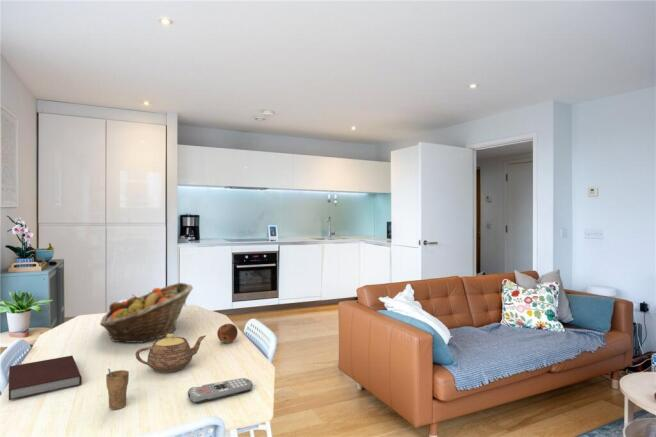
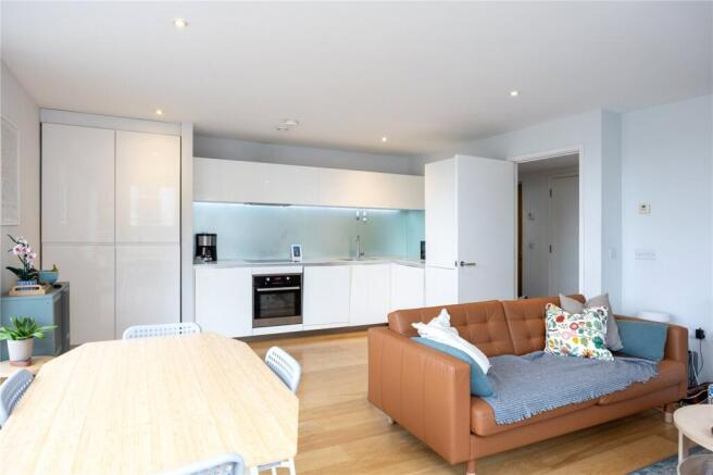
- fruit basket [99,282,194,344]
- remote control [187,377,254,404]
- fruit [216,323,239,344]
- cup [105,368,130,410]
- notebook [8,355,83,401]
- teapot [134,333,207,373]
